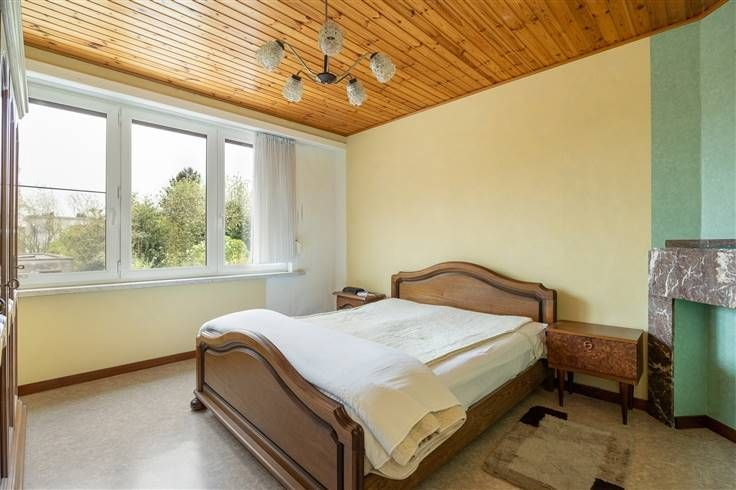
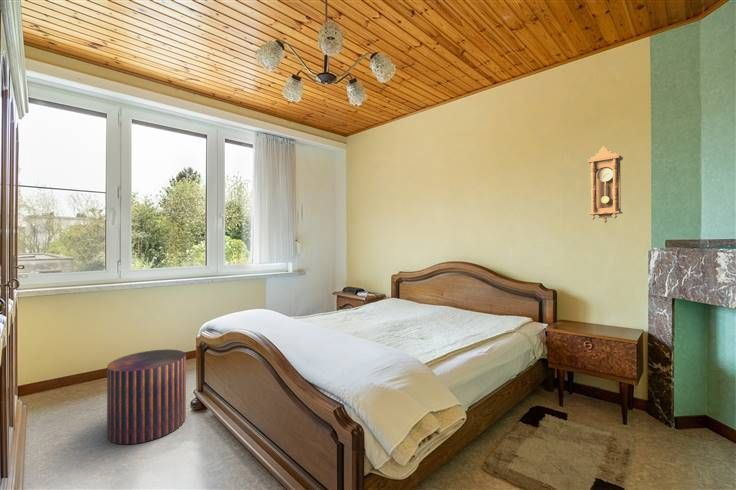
+ pouf [106,349,187,445]
+ pendulum clock [586,145,624,224]
